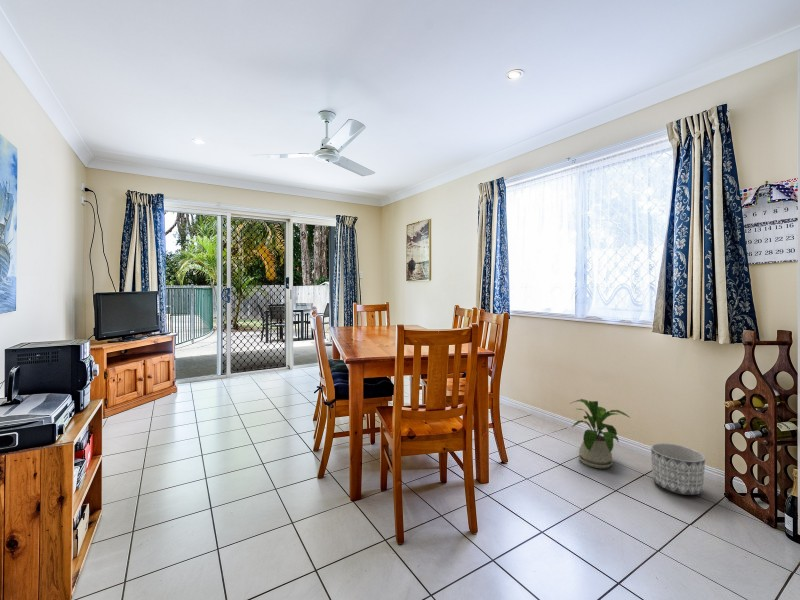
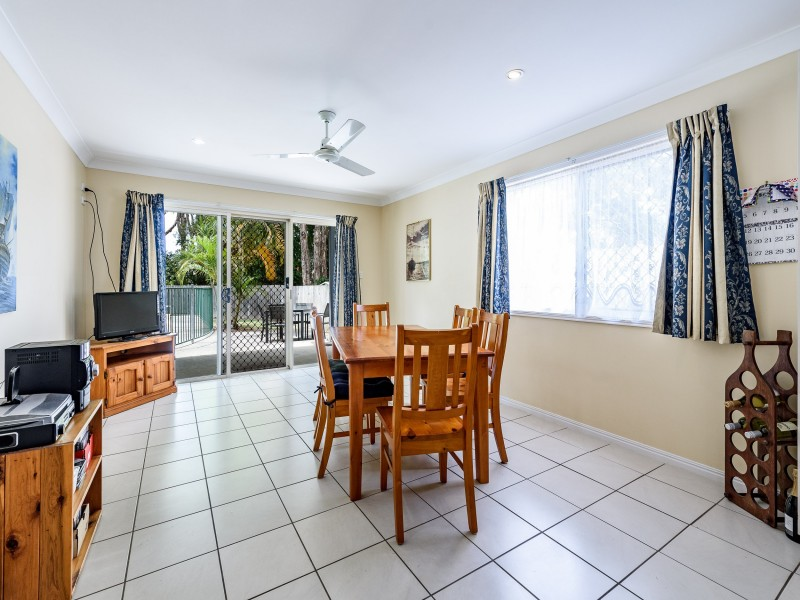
- planter [650,442,706,496]
- house plant [569,398,631,469]
